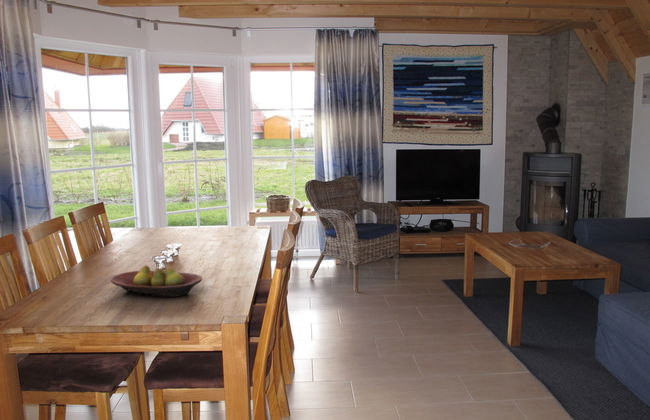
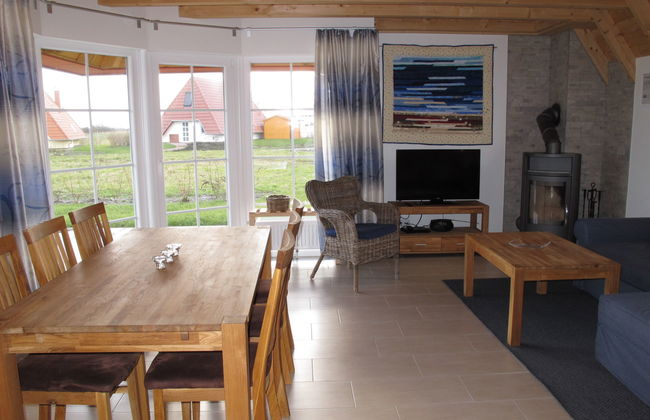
- fruit bowl [110,264,203,298]
